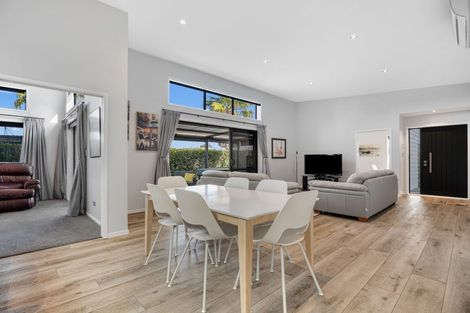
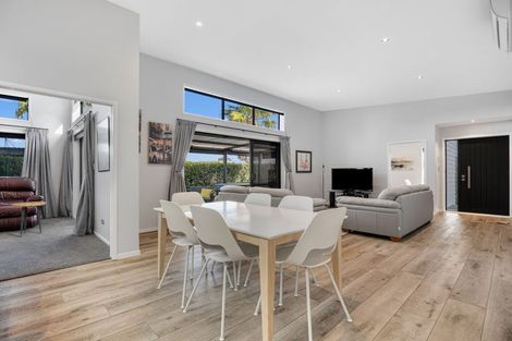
+ side table [10,200,47,238]
